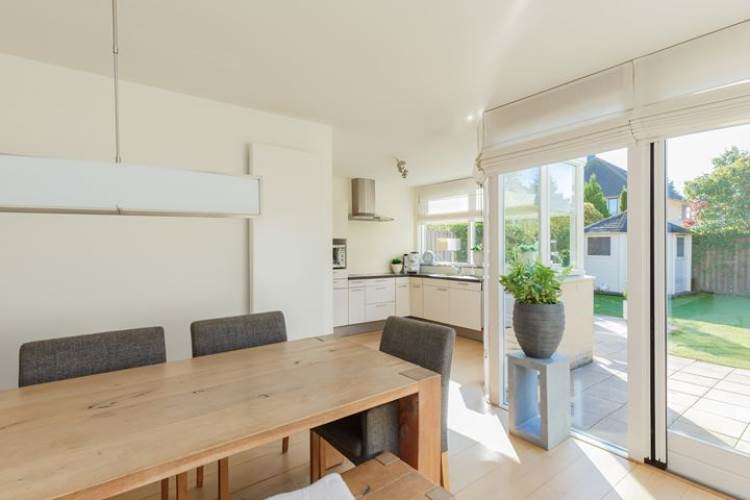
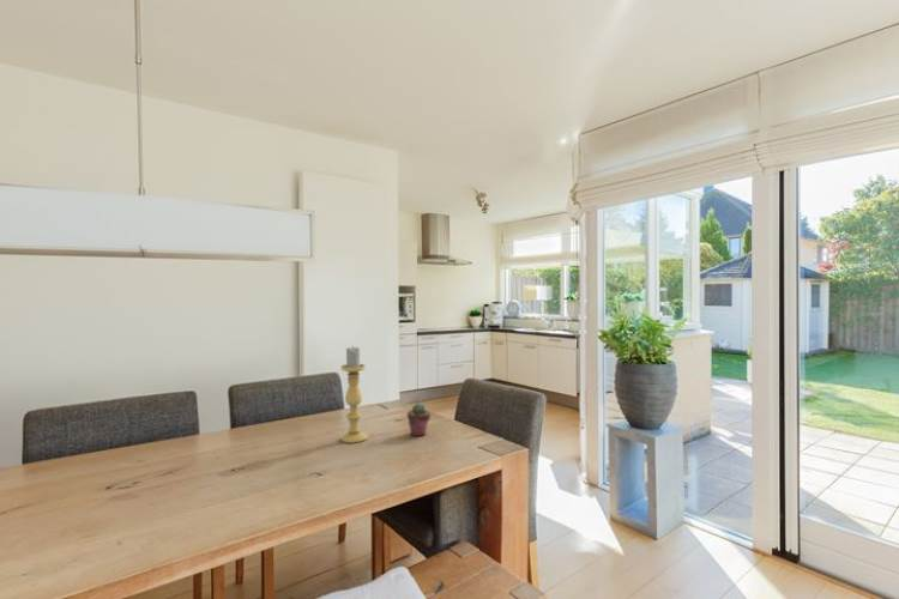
+ potted succulent [406,401,432,437]
+ candle holder [340,345,368,444]
